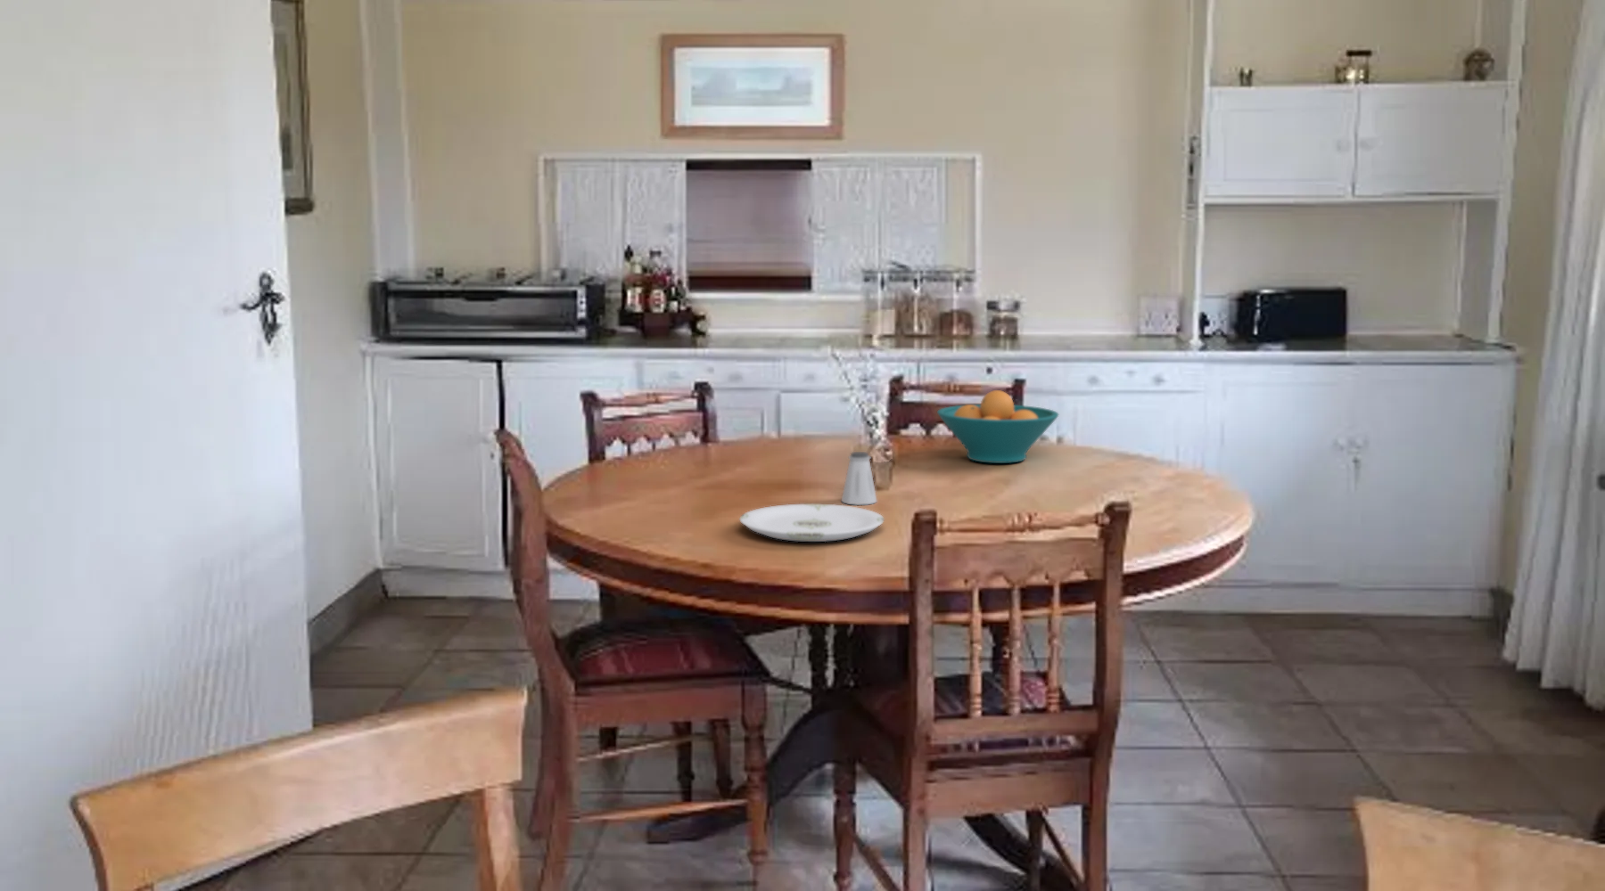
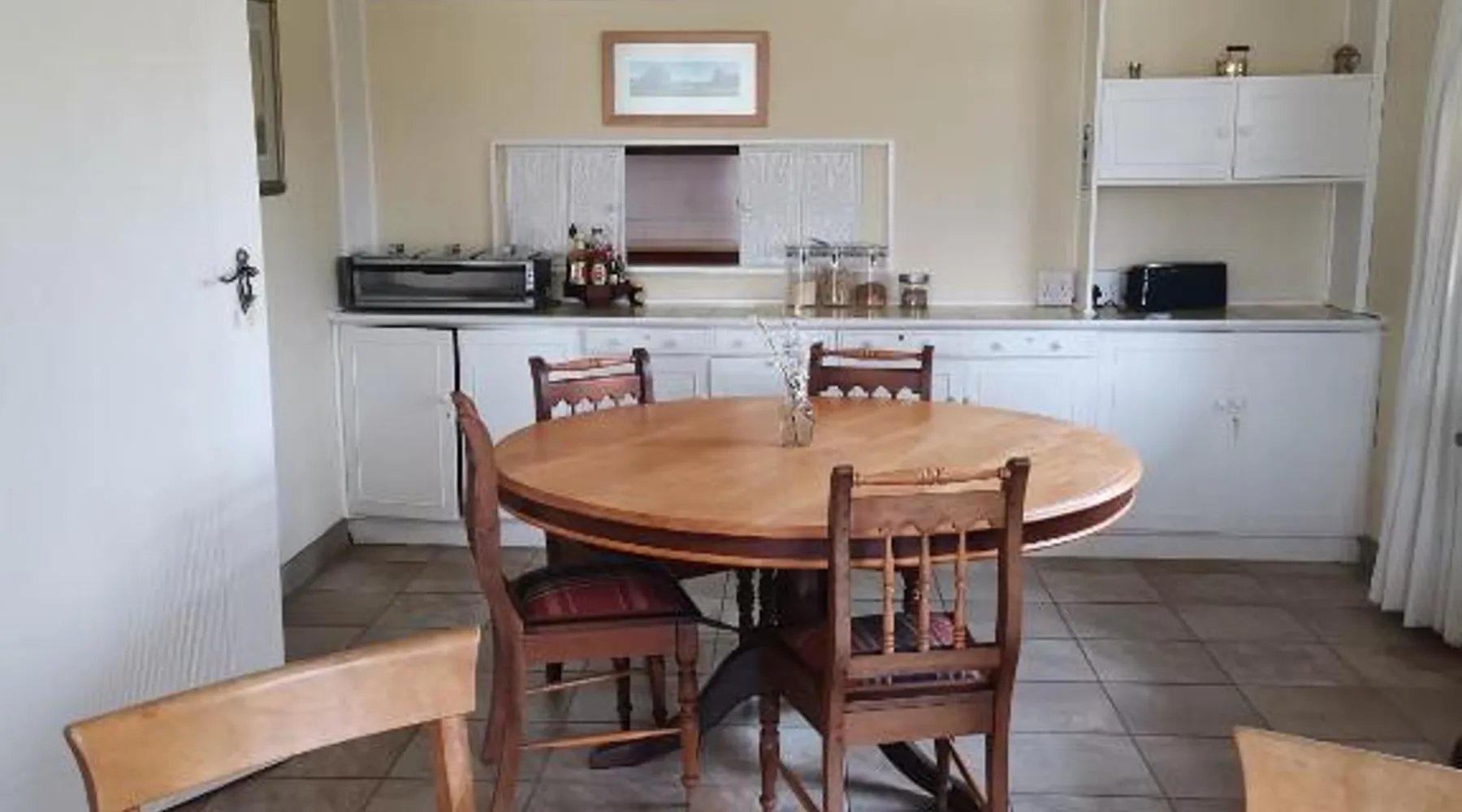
- plate [739,504,886,543]
- saltshaker [841,451,878,506]
- fruit bowl [936,390,1059,464]
